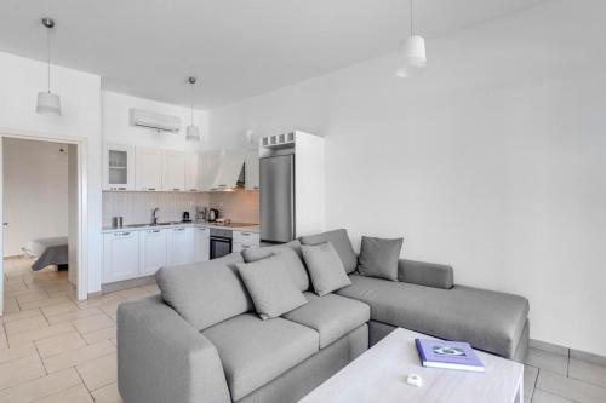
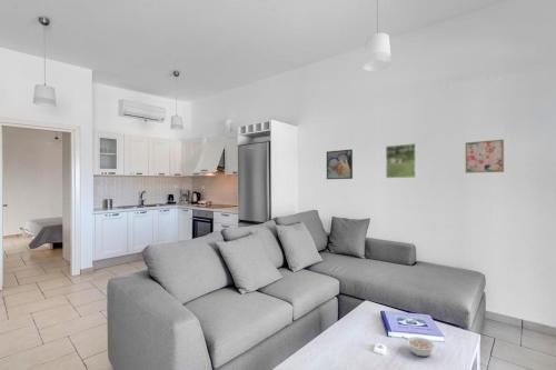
+ legume [400,334,436,358]
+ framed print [326,148,354,180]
+ wall art [465,139,505,174]
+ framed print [385,142,417,179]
